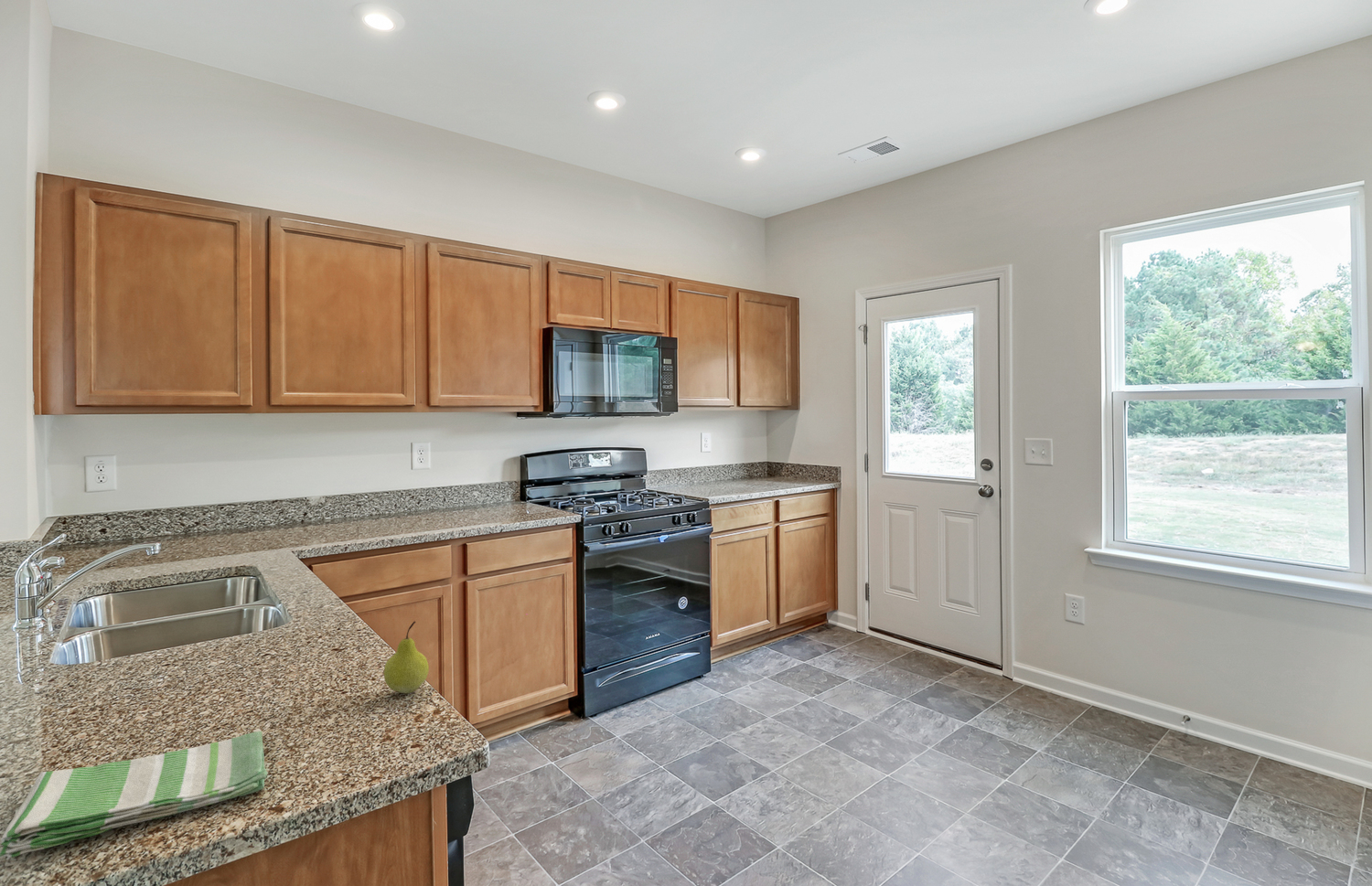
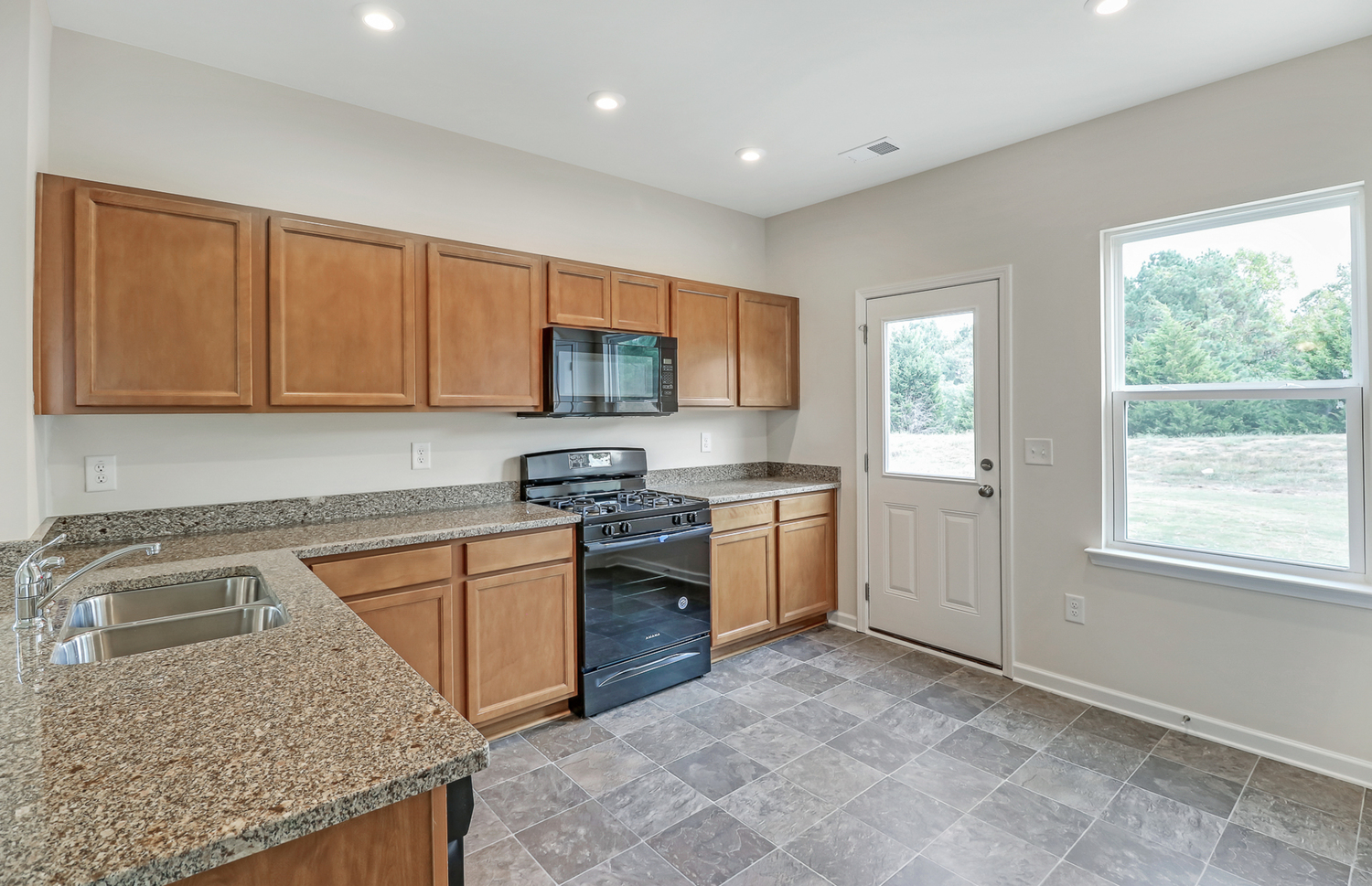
- dish towel [0,731,268,859]
- fruit [383,620,430,694]
